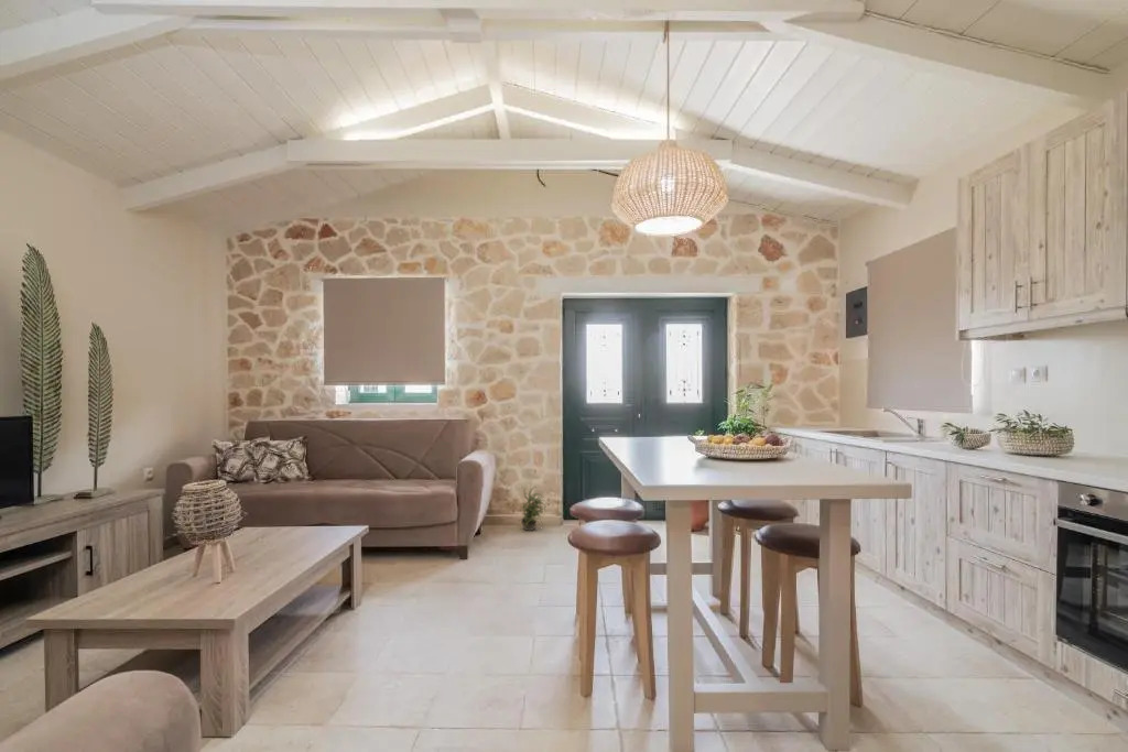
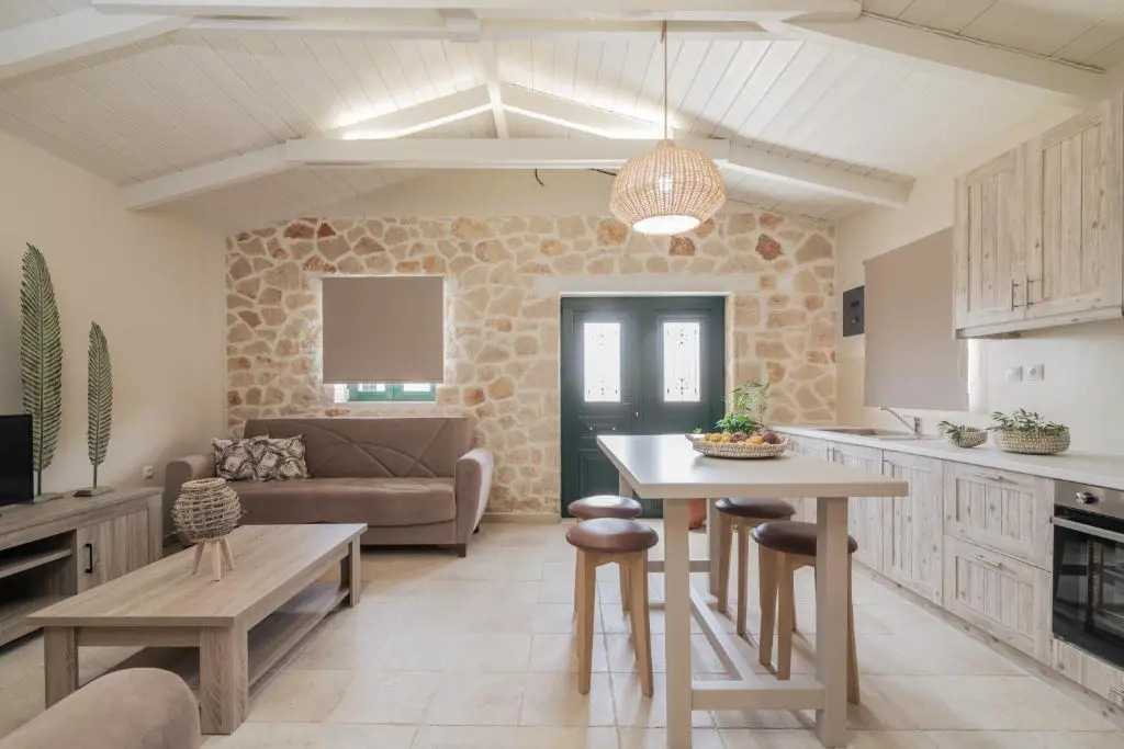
- potted plant [519,486,547,532]
